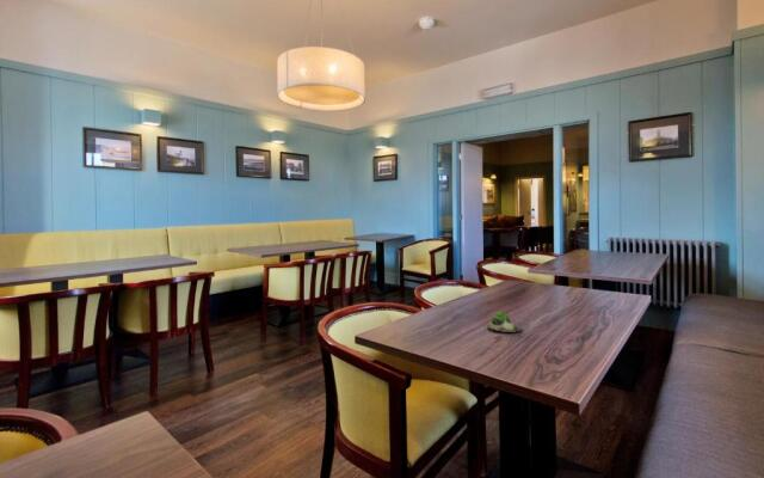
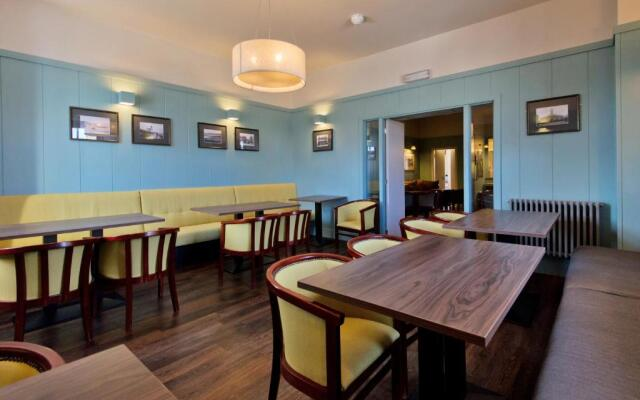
- succulent plant [486,311,523,333]
